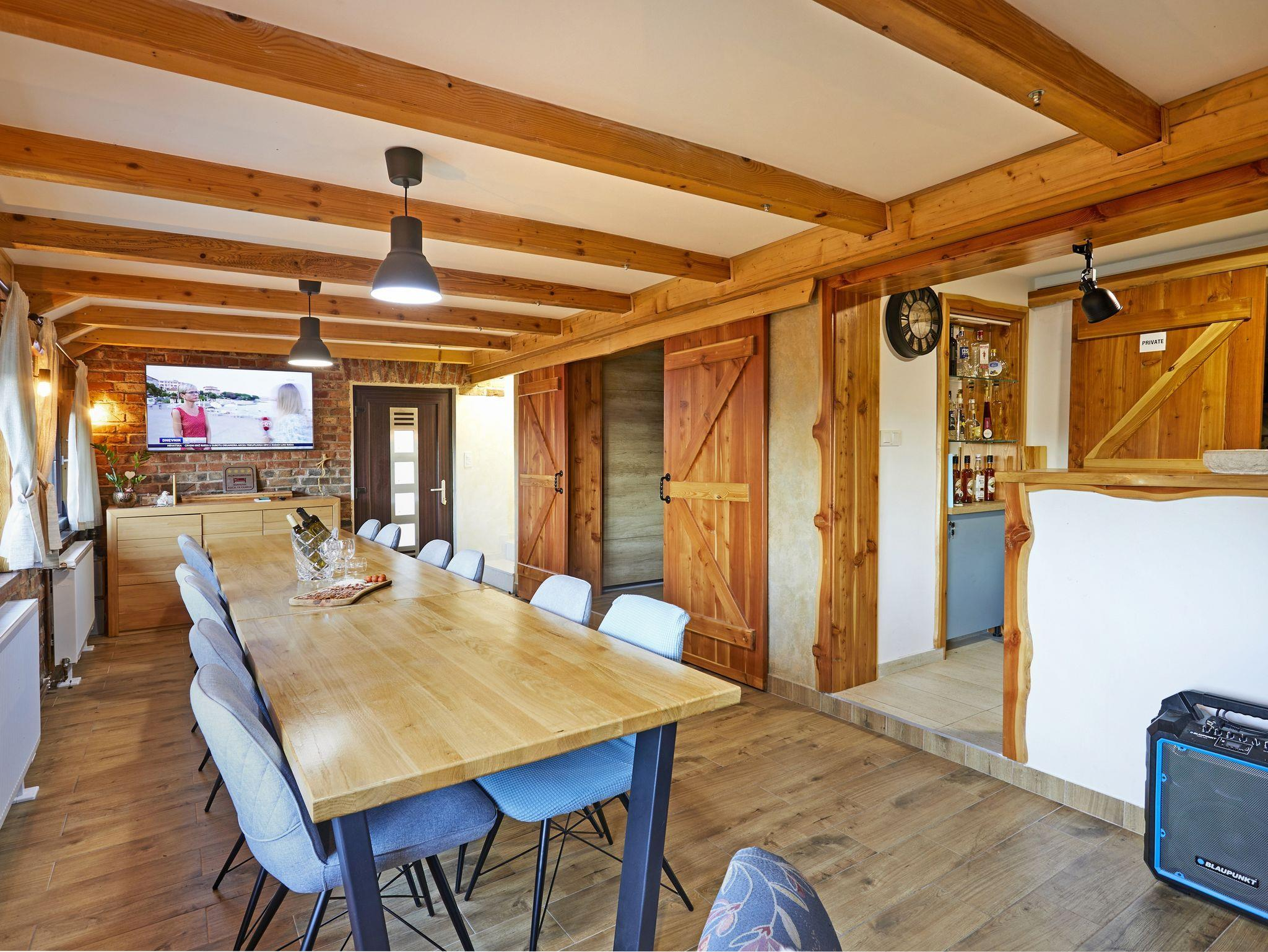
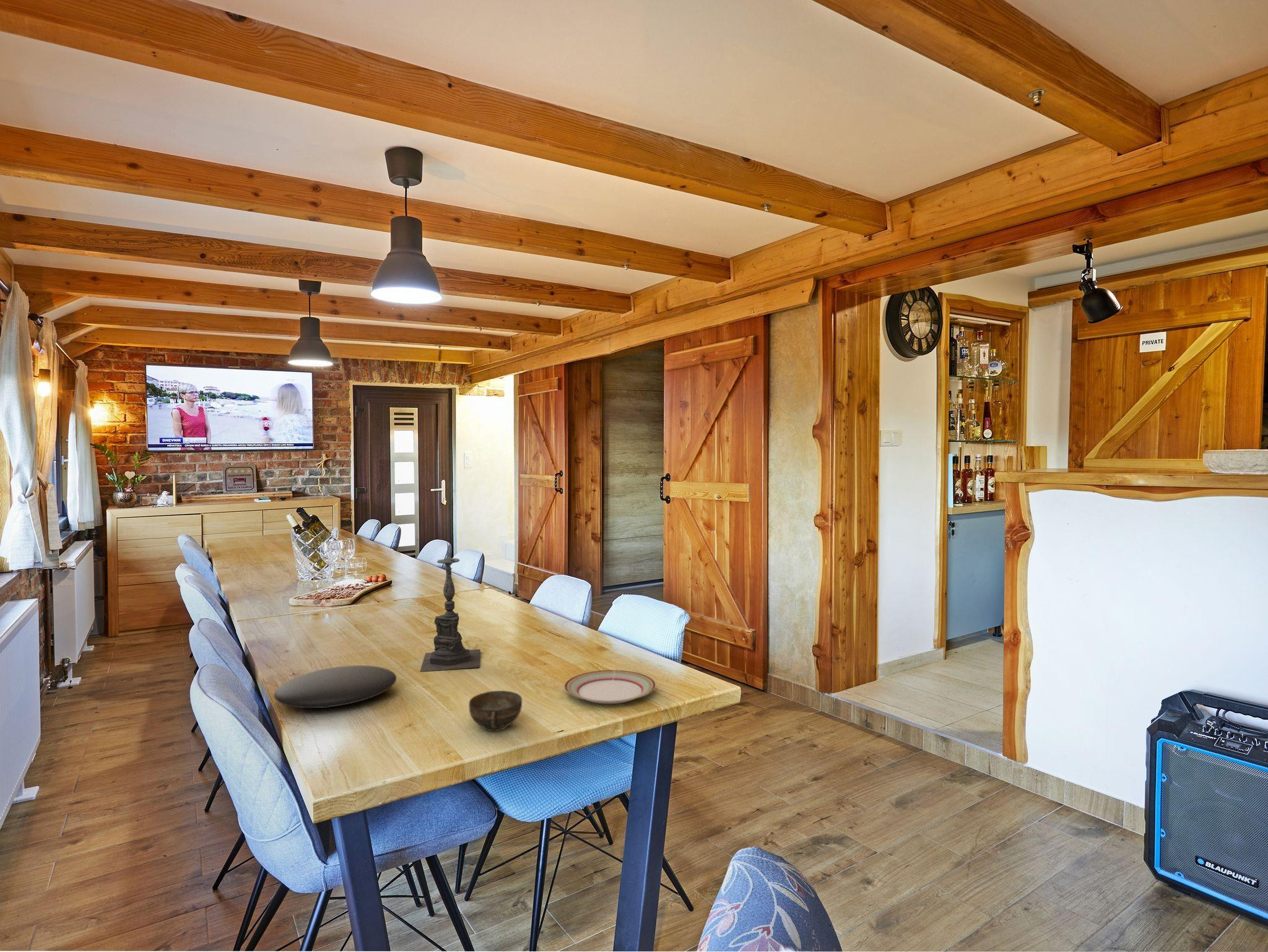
+ candle holder [420,542,481,672]
+ plate [274,665,397,709]
+ cup [468,690,523,732]
+ plate [563,669,656,704]
